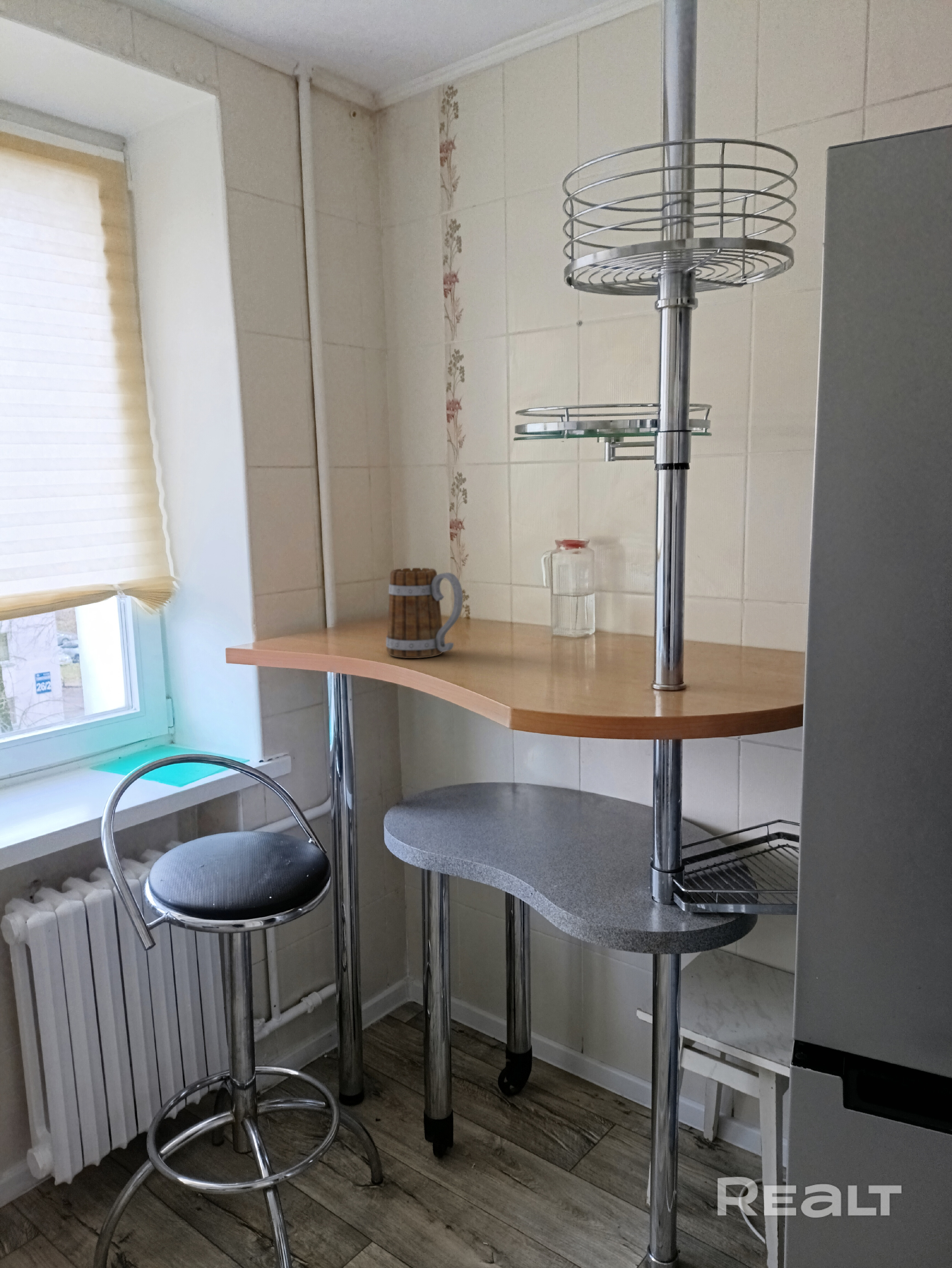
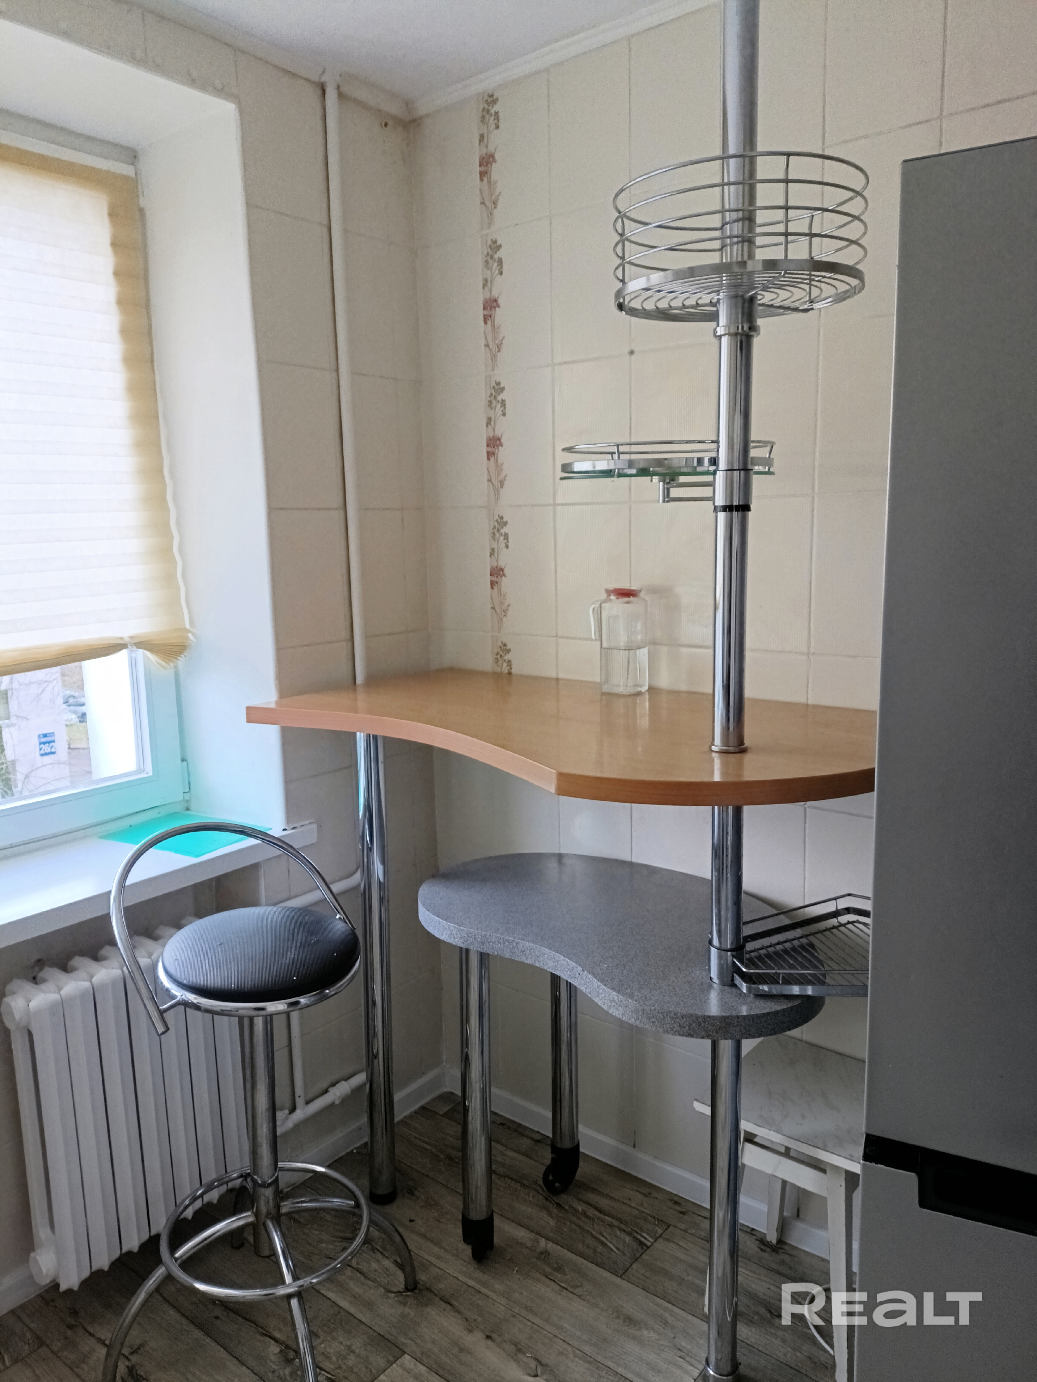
- mug [386,567,463,658]
